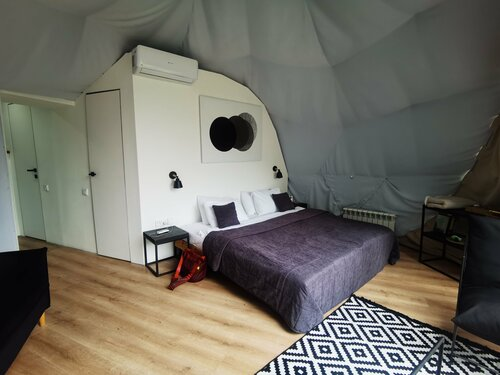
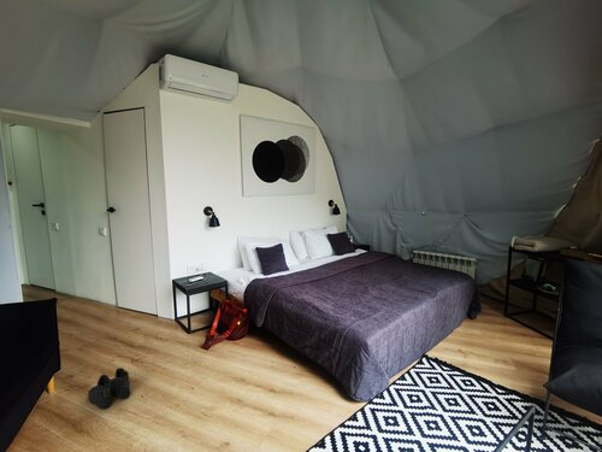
+ boots [87,366,131,410]
